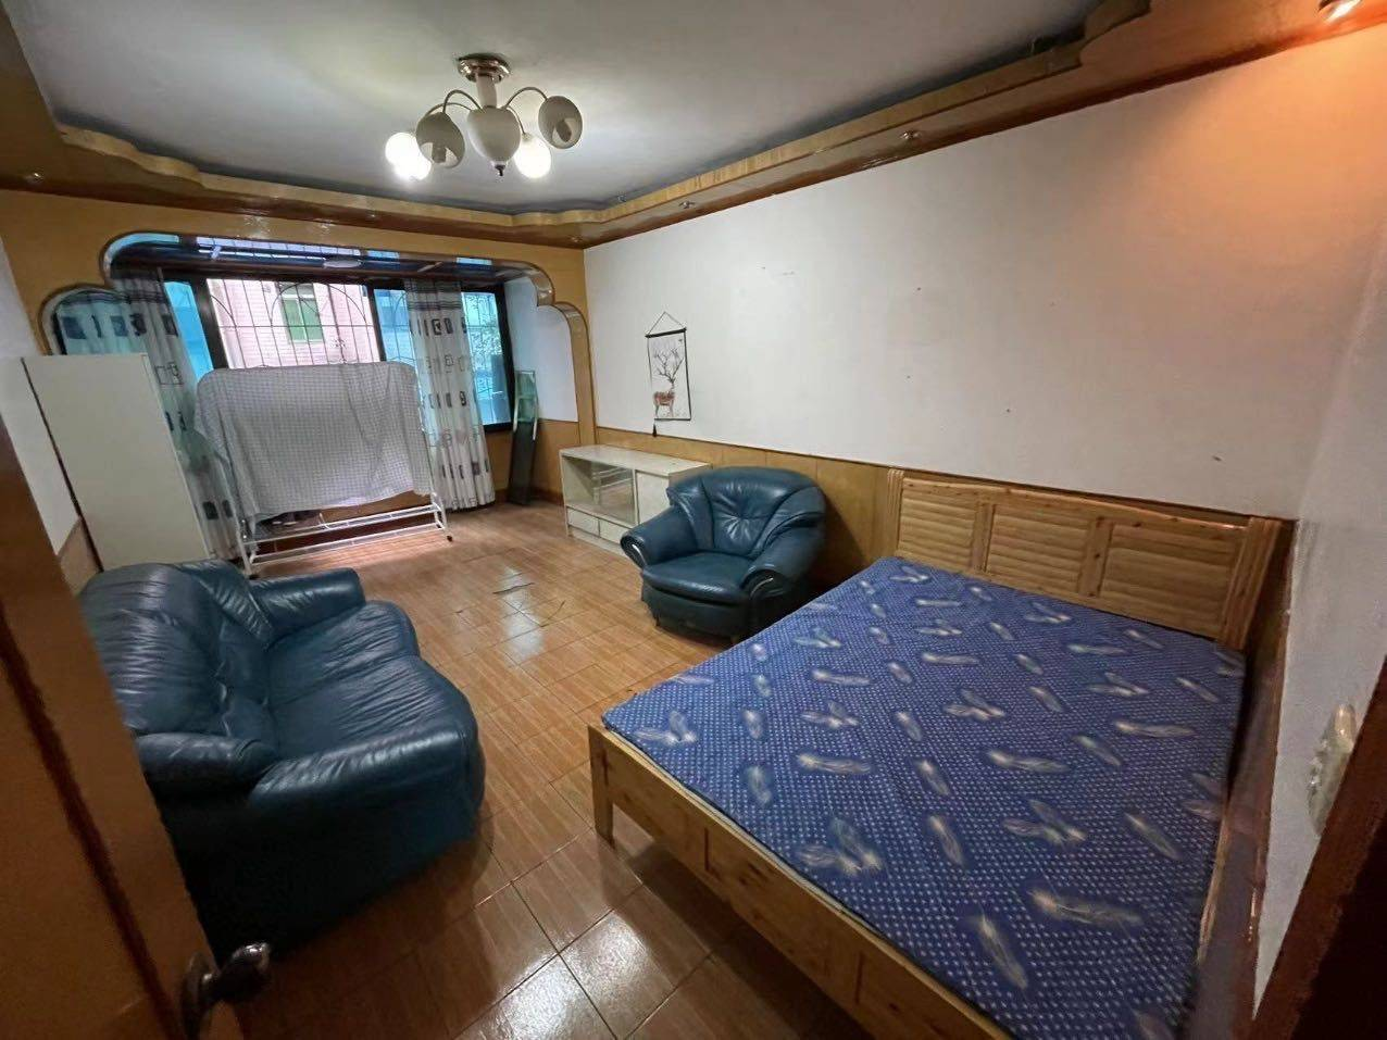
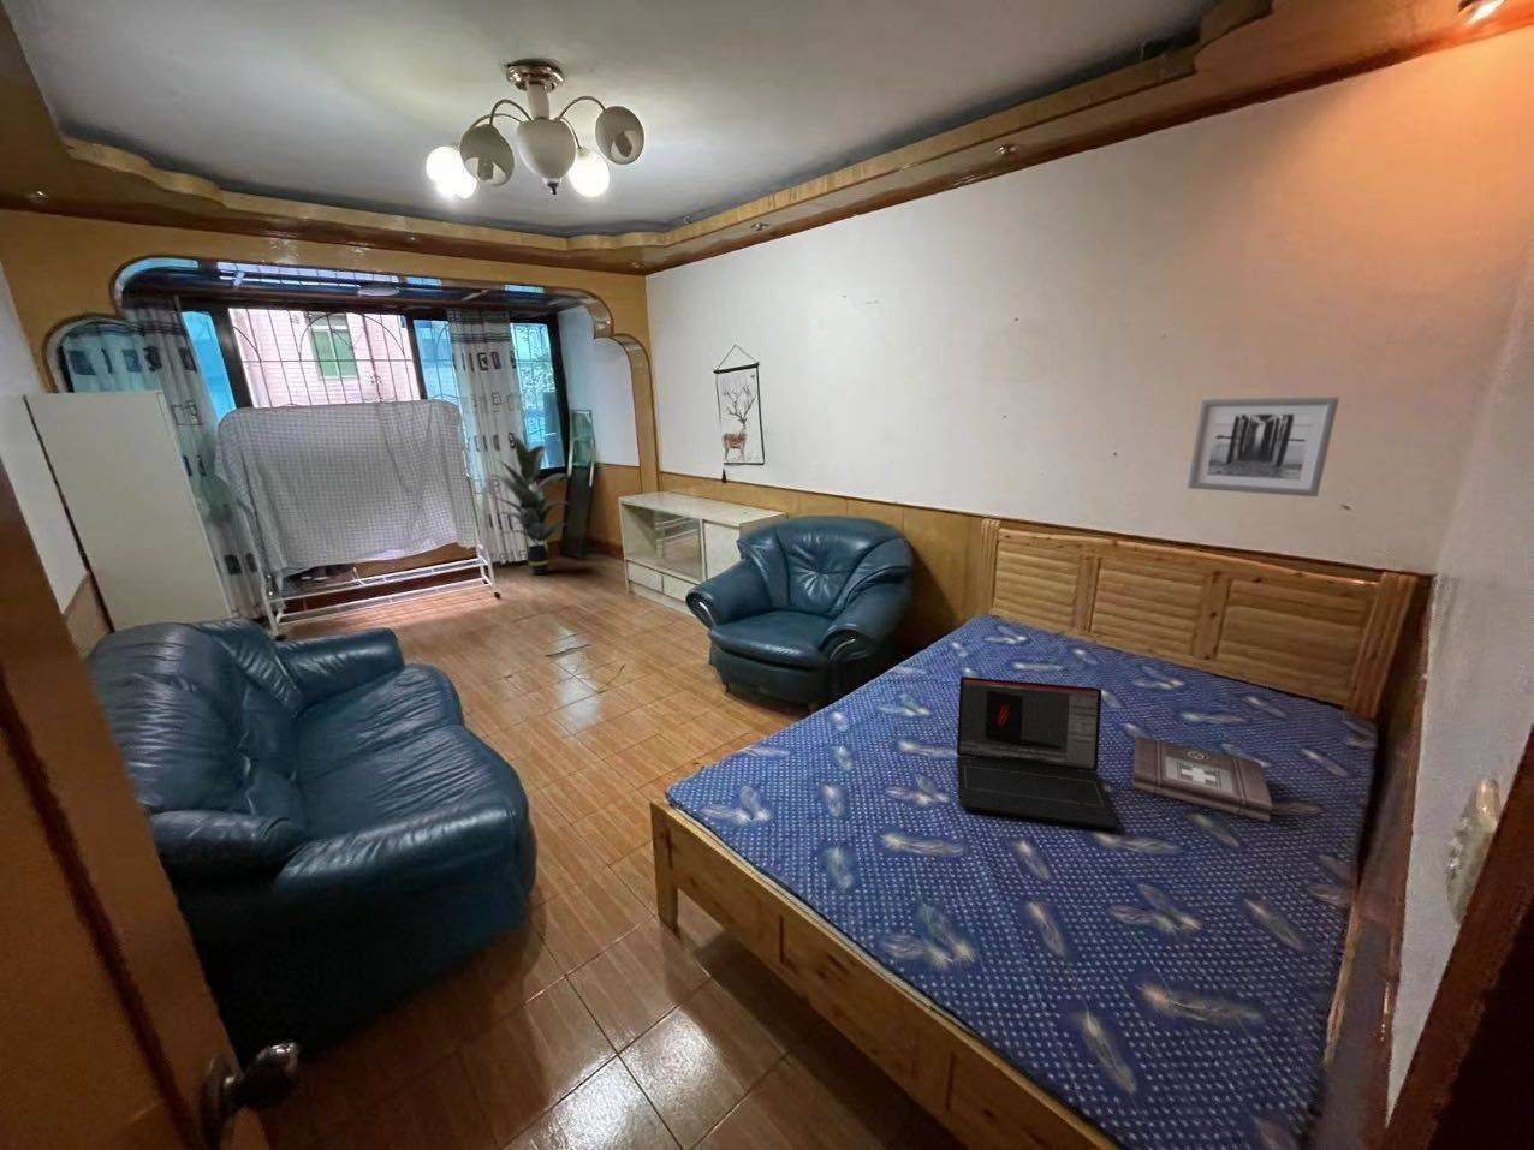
+ laptop [955,675,1120,830]
+ first aid kit [1132,736,1273,823]
+ wall art [1186,395,1341,498]
+ indoor plant [488,436,577,575]
